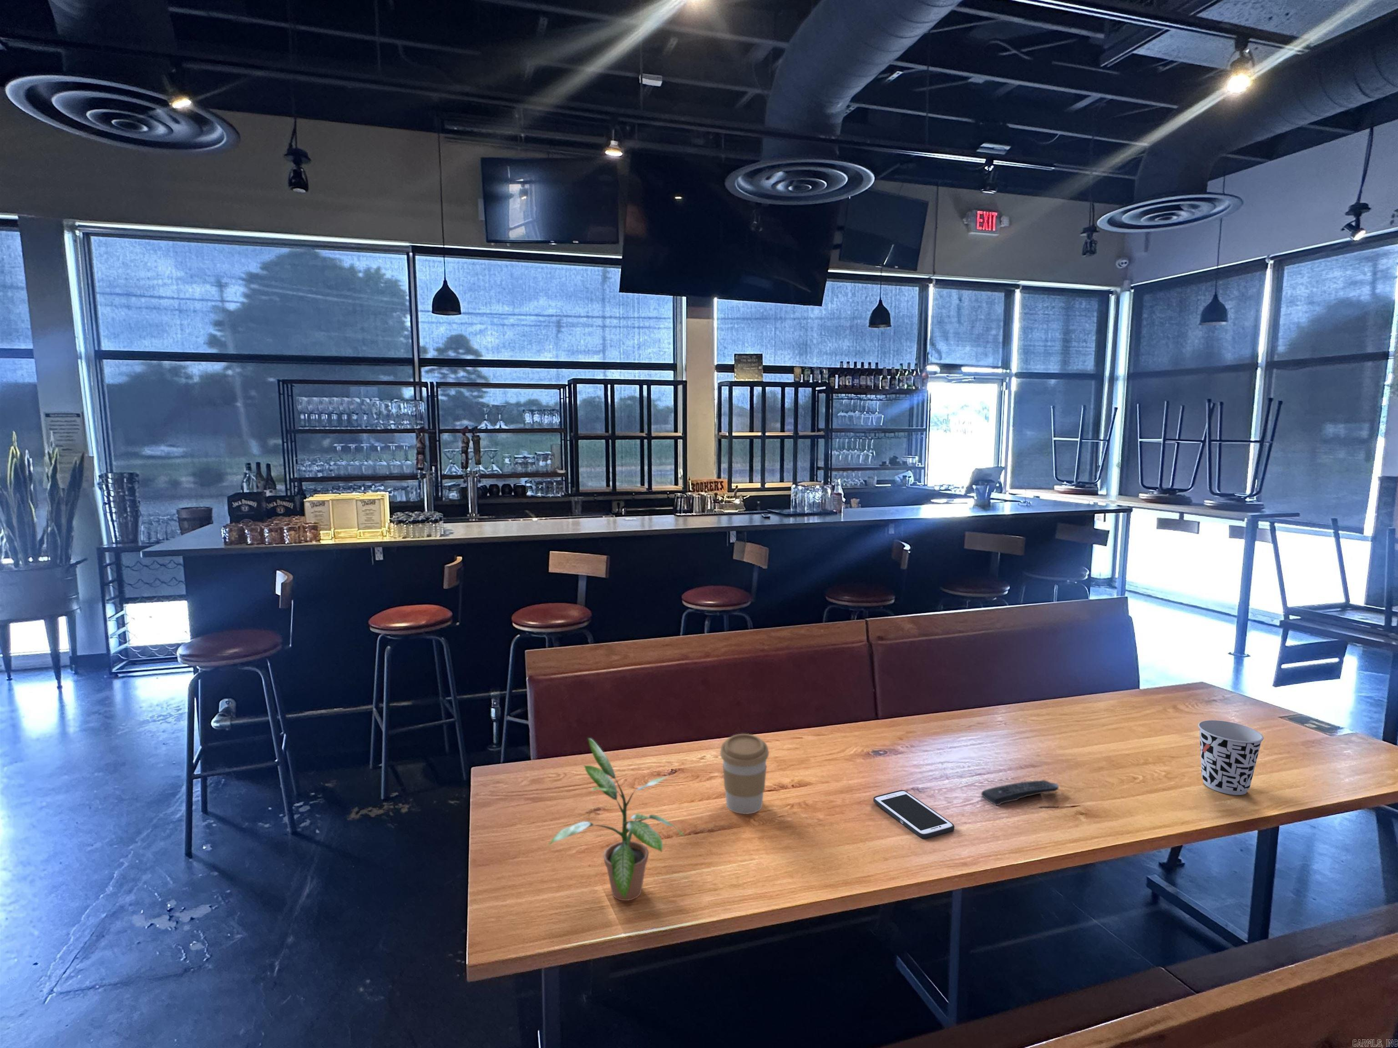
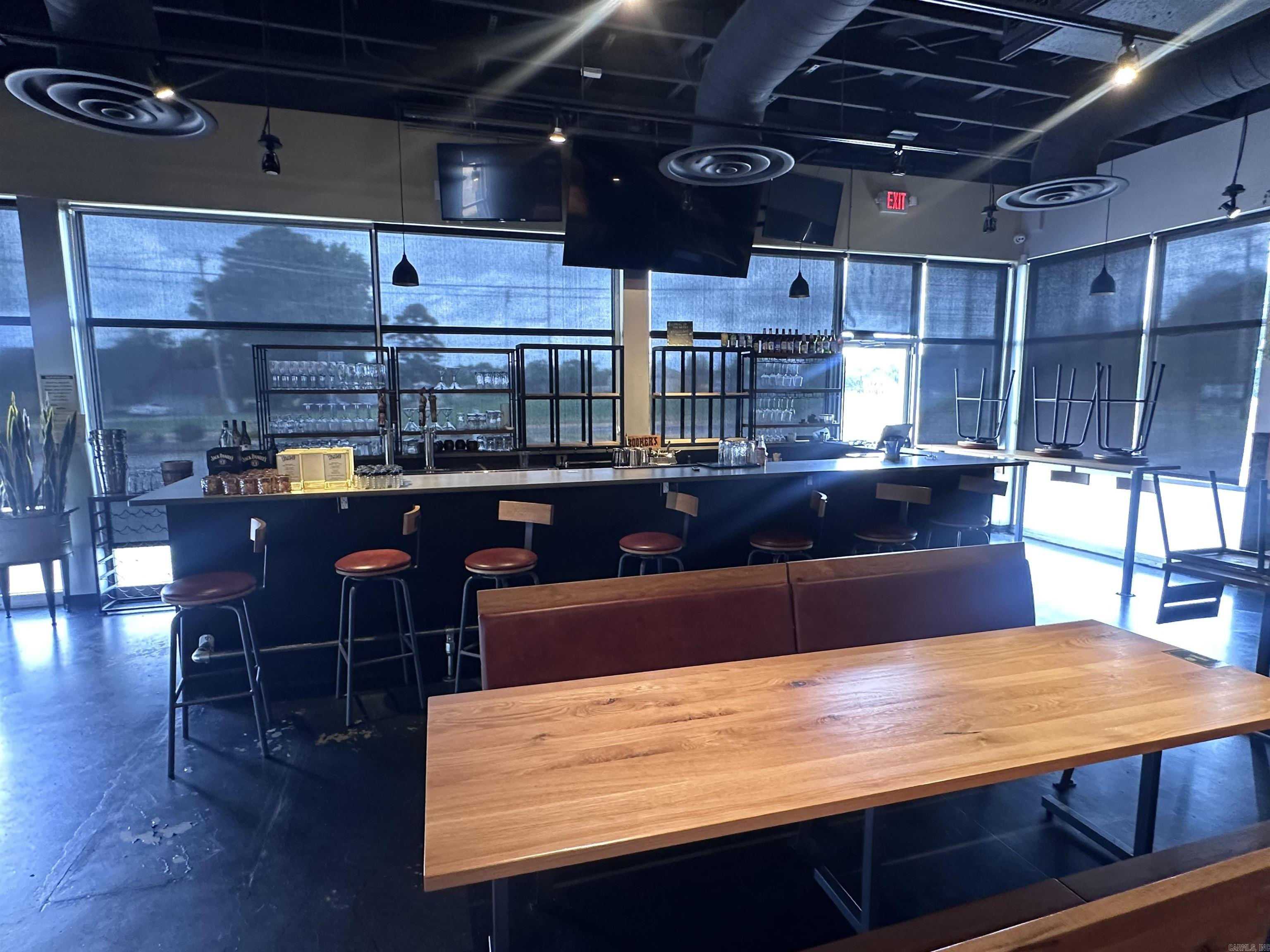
- coffee cup [720,733,769,815]
- remote control [981,779,1059,806]
- cup [1198,720,1264,796]
- cell phone [873,789,954,839]
- potted plant [547,738,686,902]
